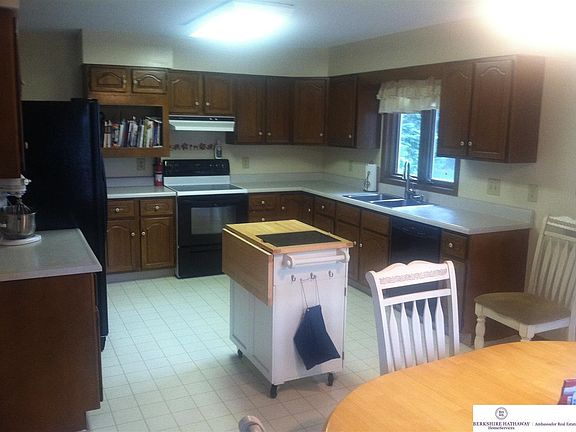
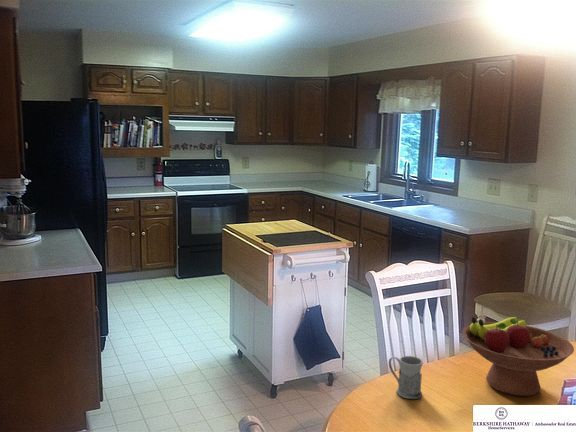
+ fruit bowl [462,316,575,397]
+ mug [388,355,424,400]
